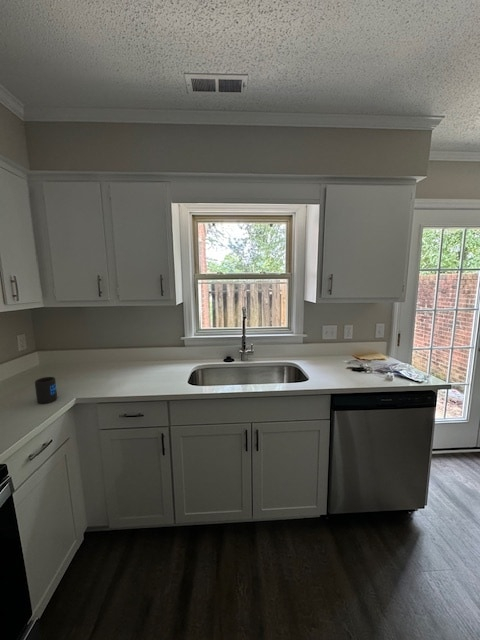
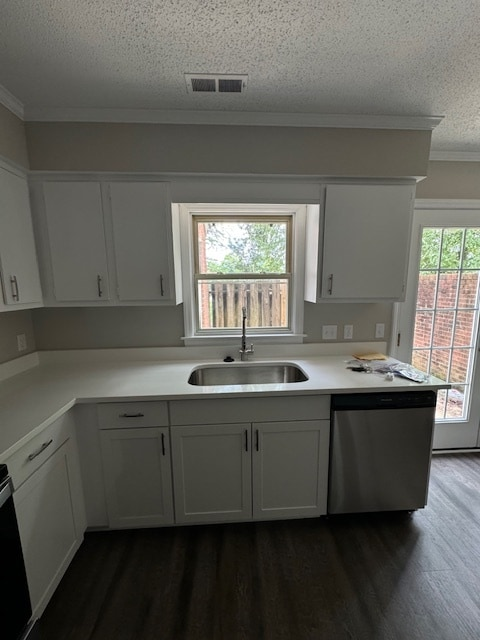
- mug [34,376,58,404]
